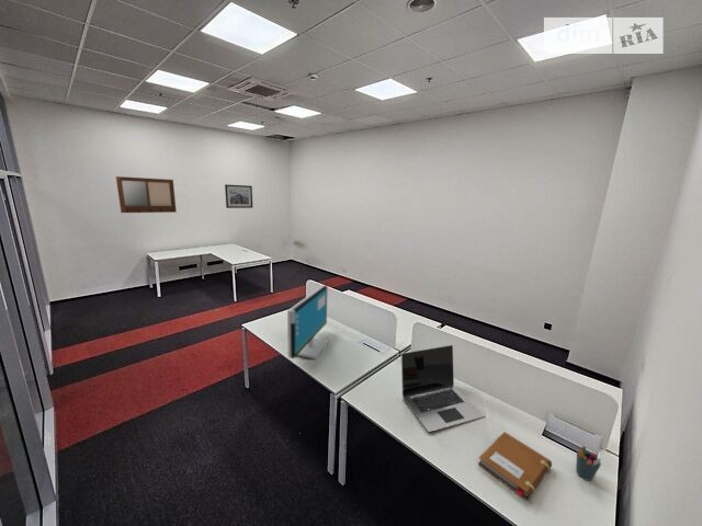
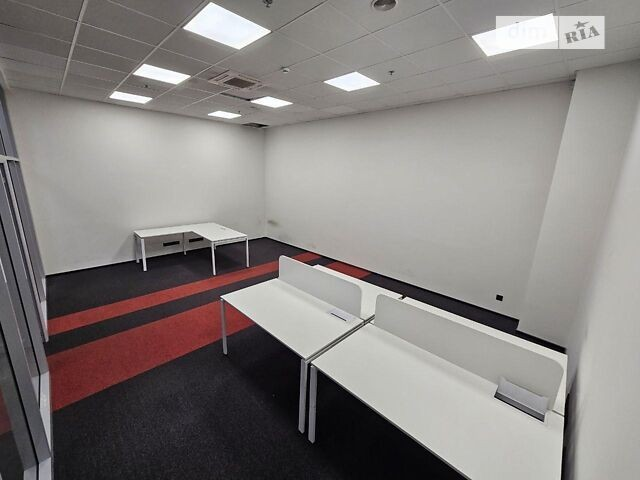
- computer monitor [286,284,329,361]
- writing board [115,175,178,214]
- notebook [477,431,553,501]
- laptop [400,344,486,433]
- pen holder [575,445,602,482]
- wall art [224,183,253,209]
